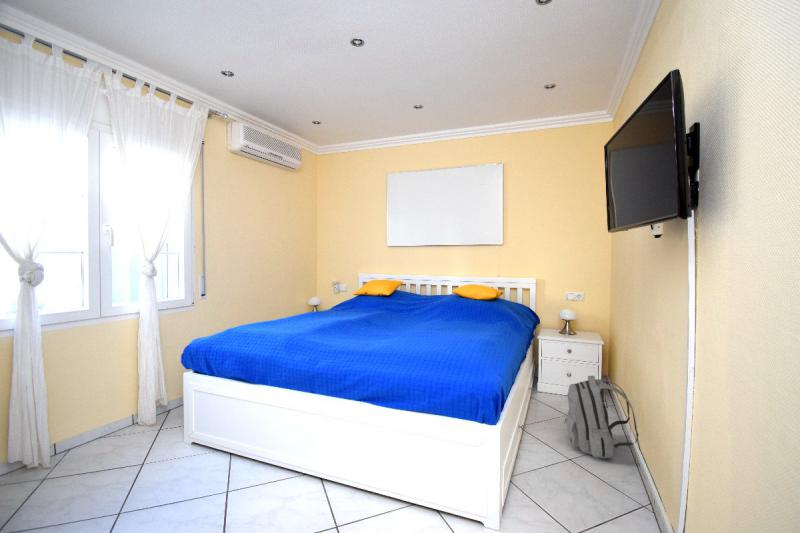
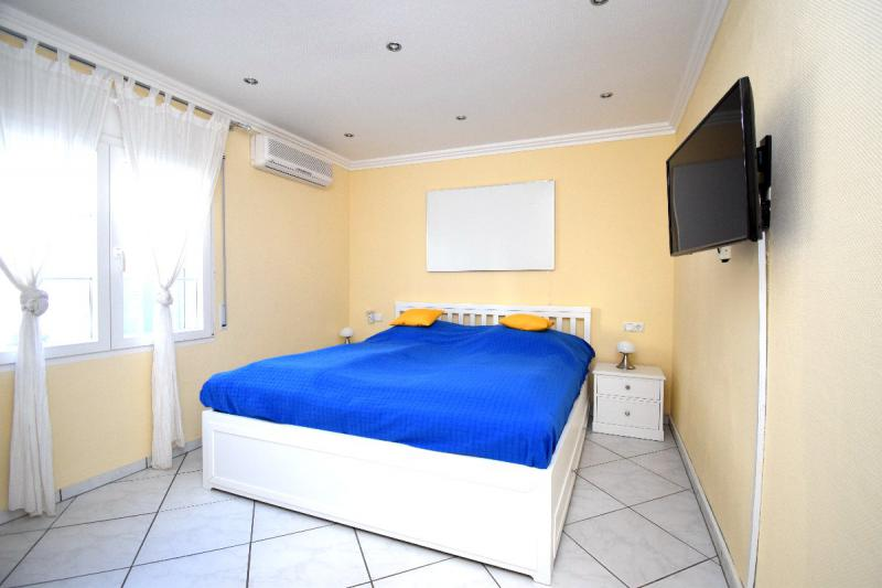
- backpack [563,375,641,459]
